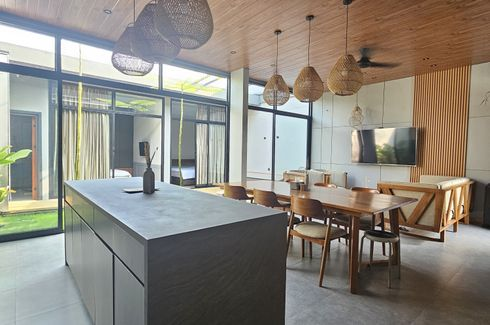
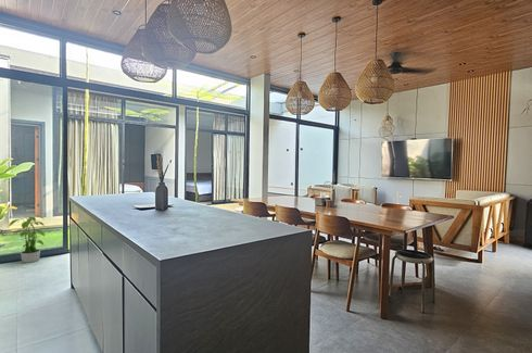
+ potted plant [8,214,47,264]
